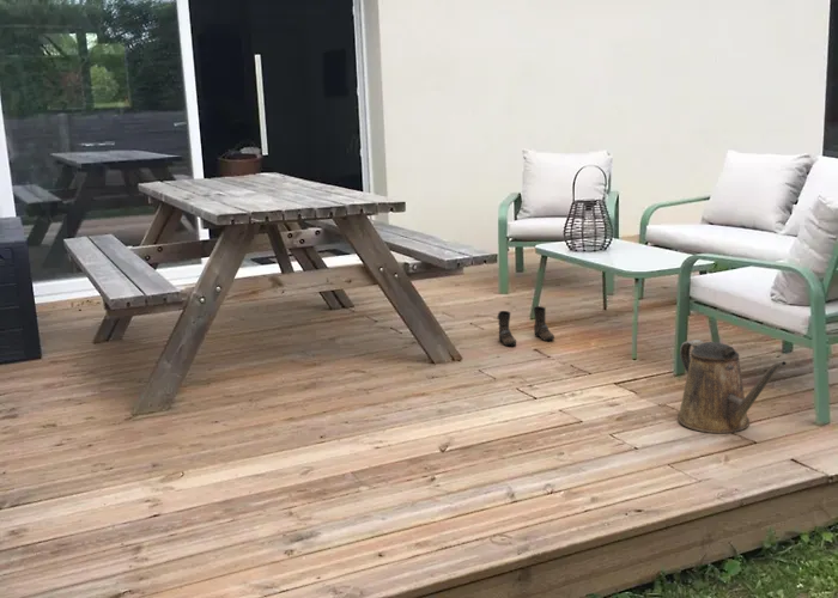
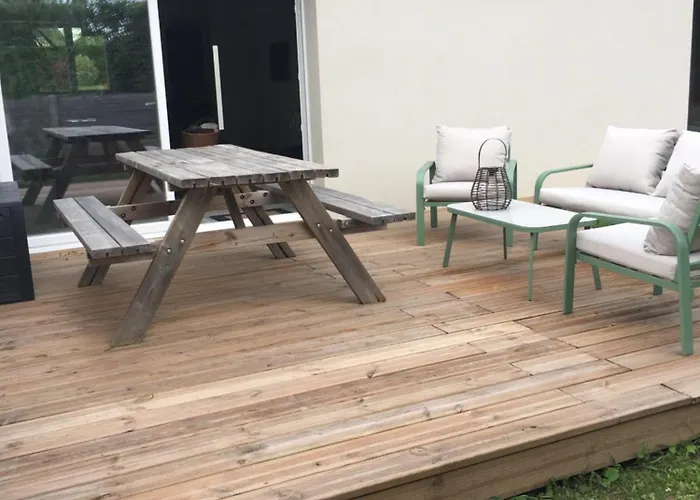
- watering can [676,338,788,434]
- boots [497,305,555,347]
